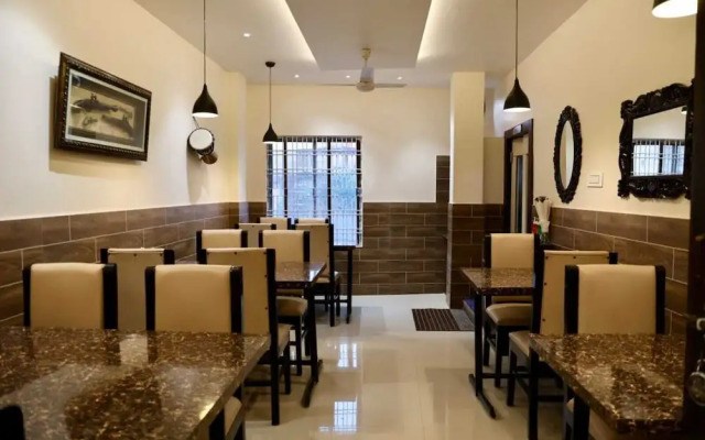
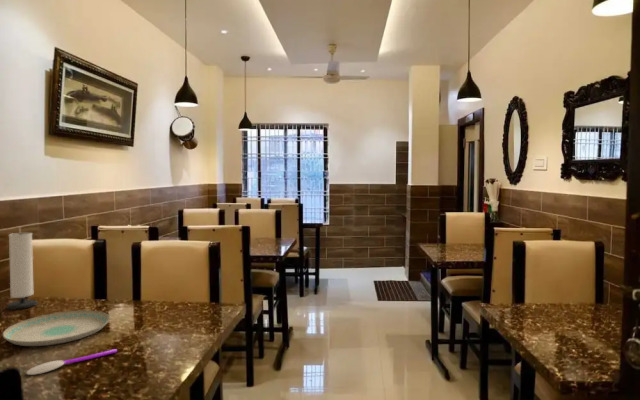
+ plate [2,309,111,347]
+ speaker [6,232,39,311]
+ spoon [25,348,118,376]
